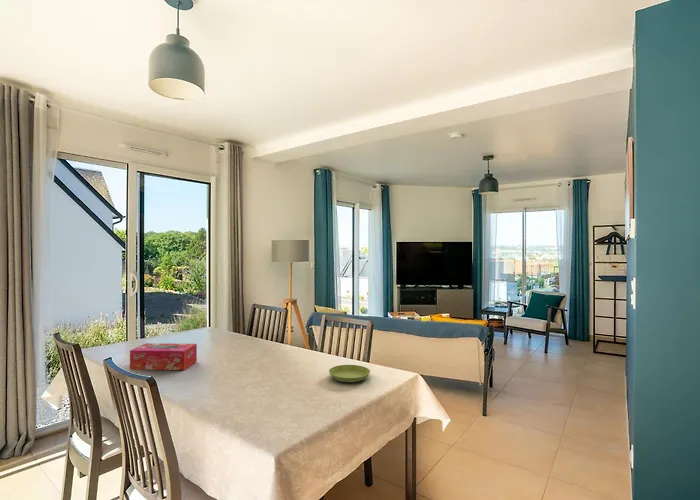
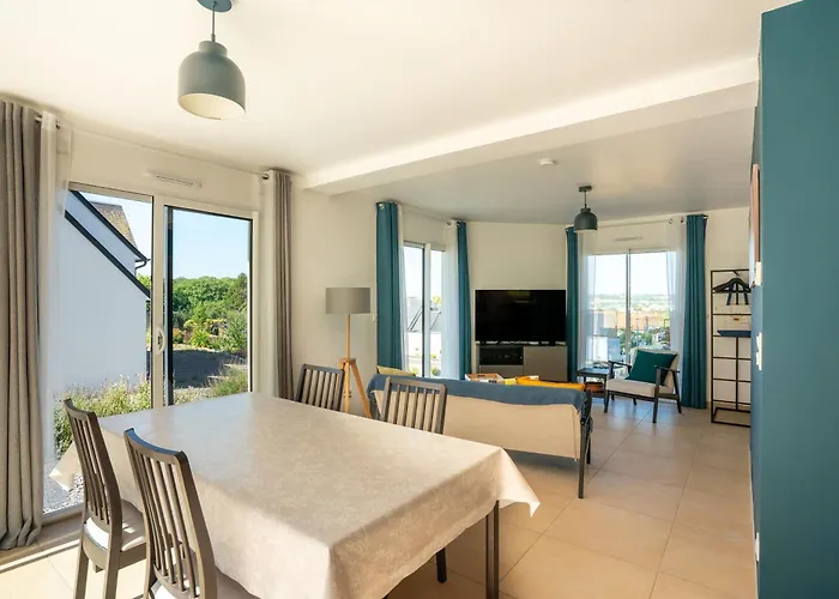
- saucer [328,364,371,383]
- tissue box [129,342,198,371]
